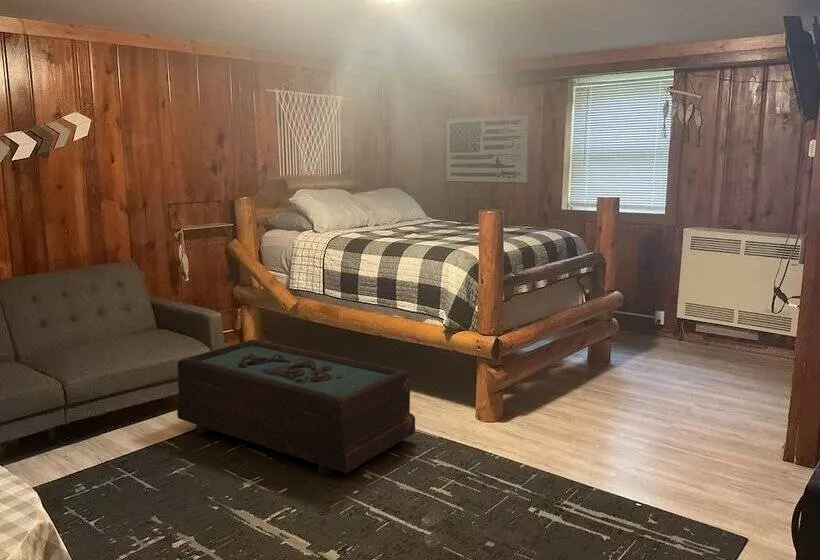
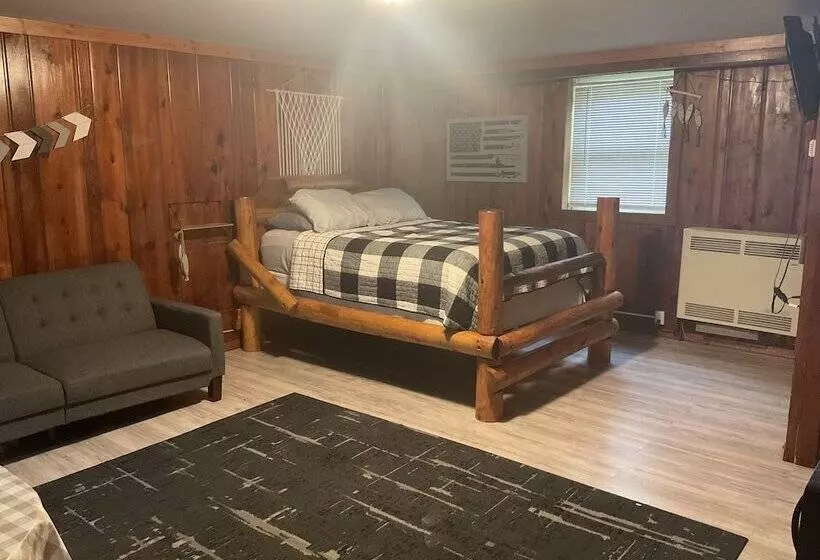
- coffee table [176,338,416,476]
